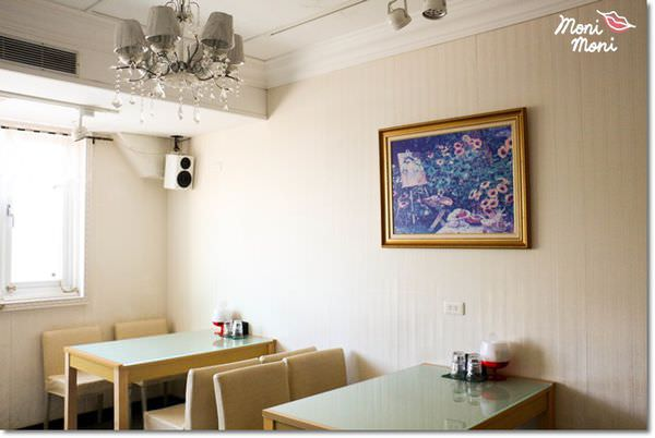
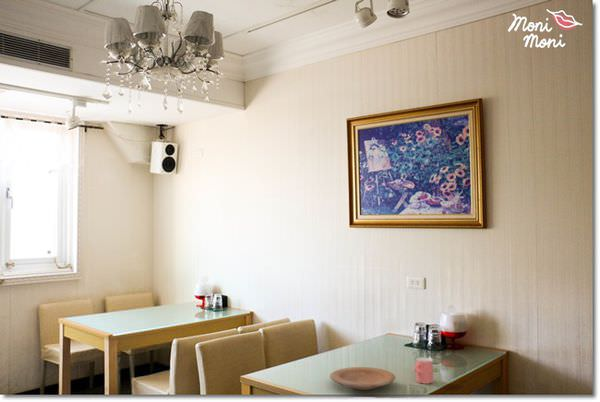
+ cup [413,357,434,385]
+ plate [329,366,396,391]
